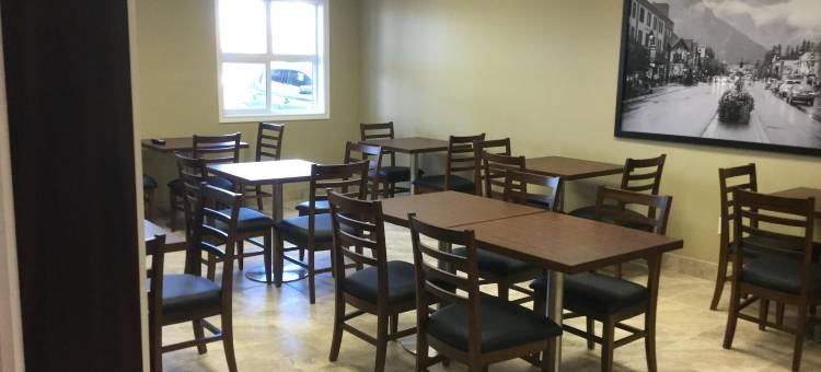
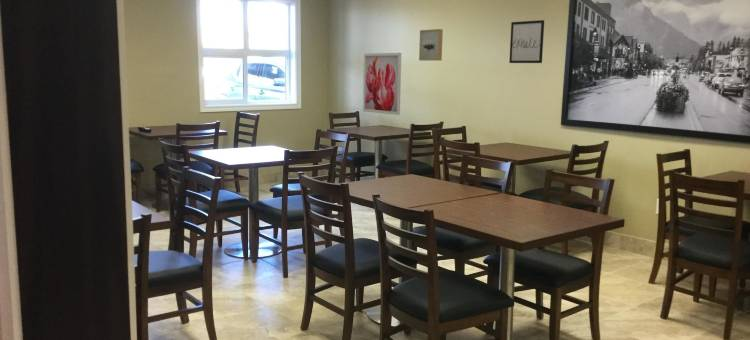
+ wall art [508,19,545,64]
+ wall art [418,28,444,62]
+ wall art [362,52,402,116]
